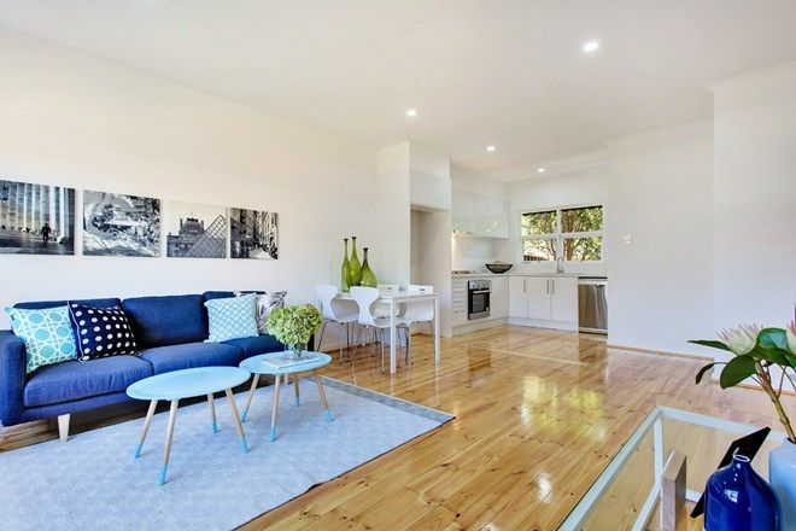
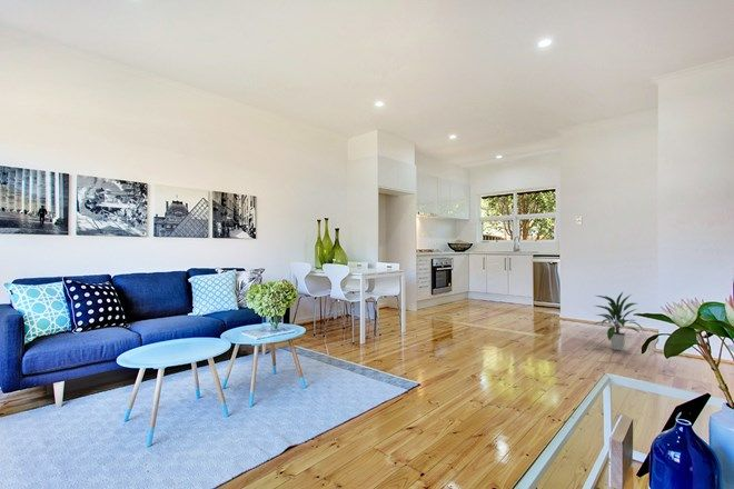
+ indoor plant [593,291,644,352]
